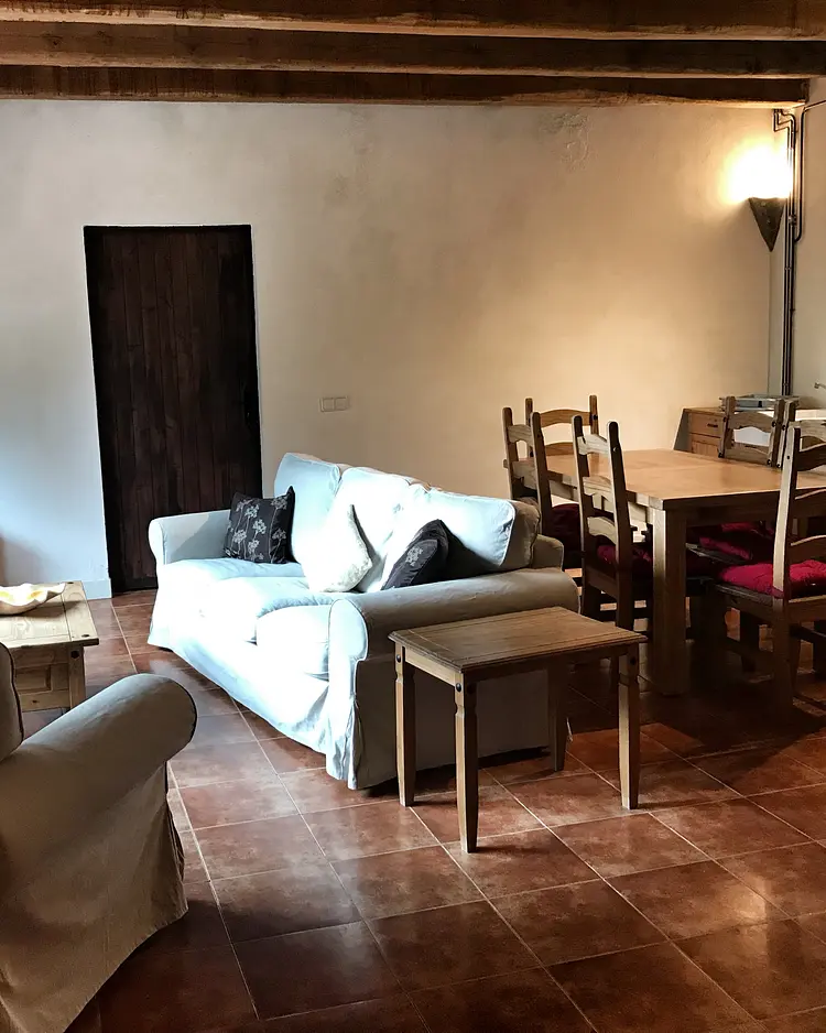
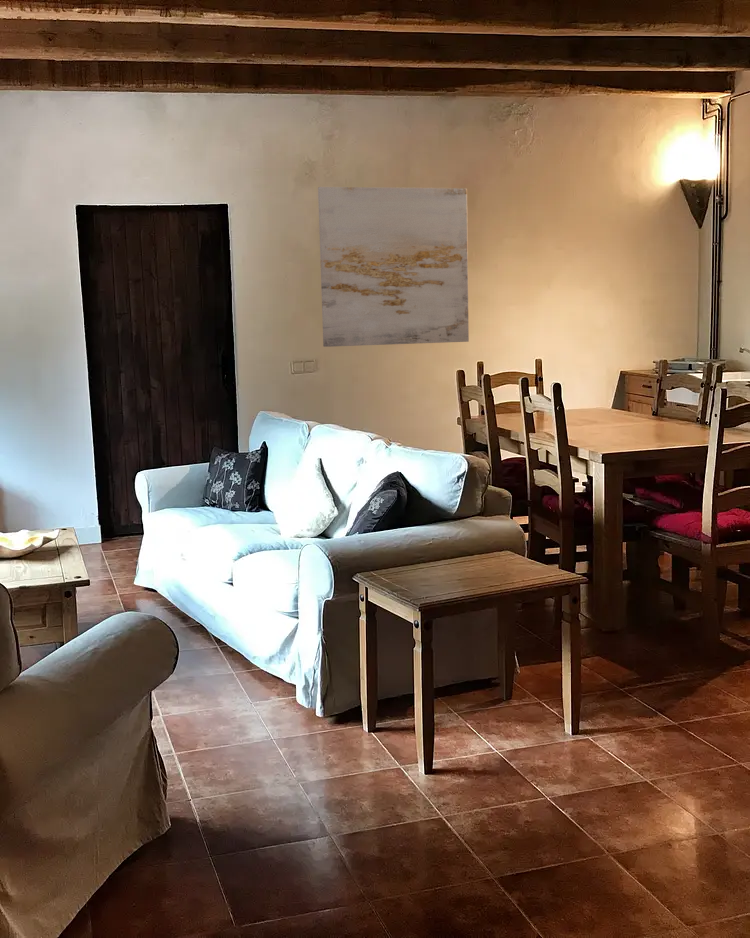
+ wall art [317,186,470,348]
